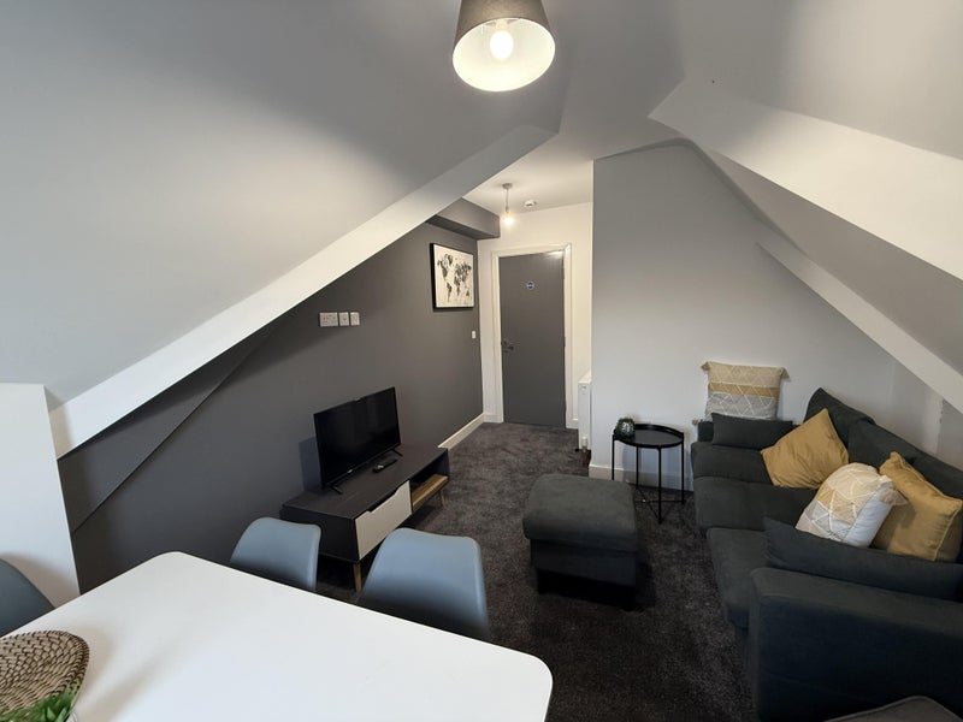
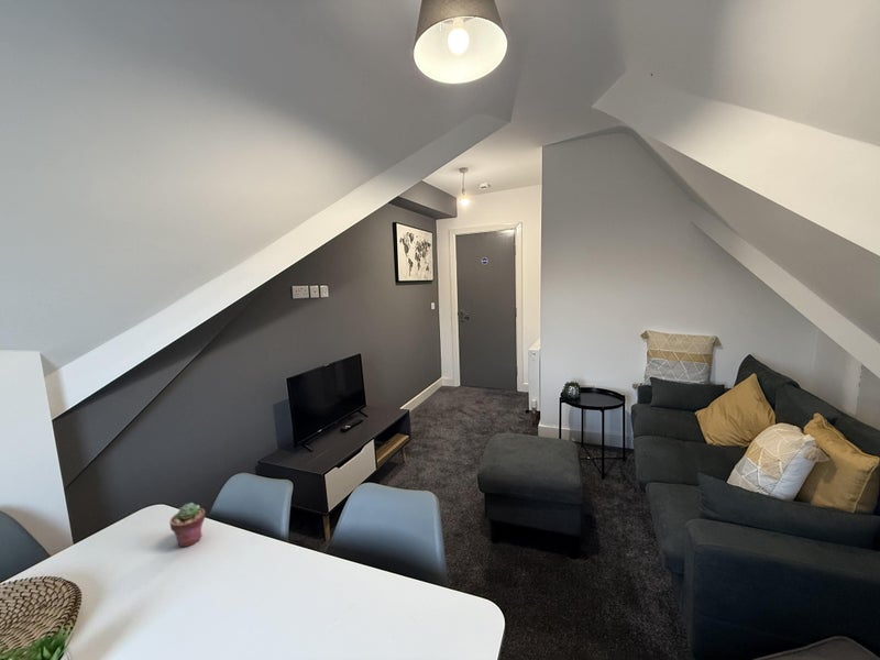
+ potted succulent [168,502,206,548]
